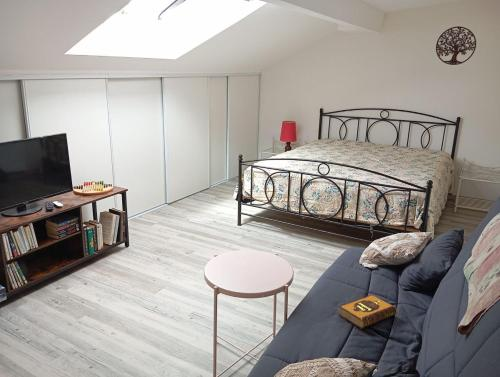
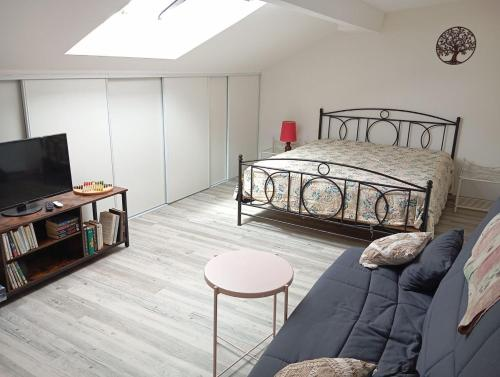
- hardback book [337,294,398,330]
